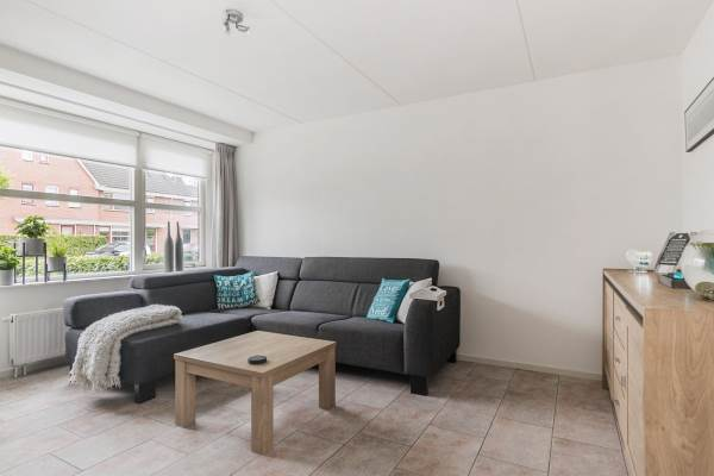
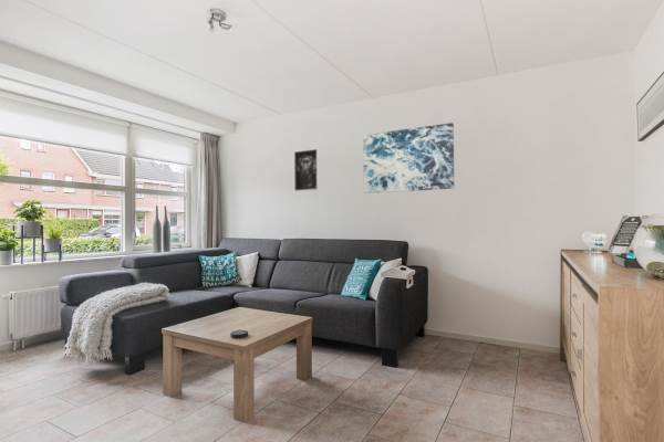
+ wall art [362,122,455,194]
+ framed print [293,148,320,192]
